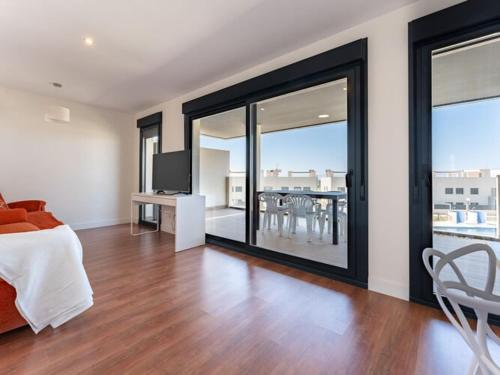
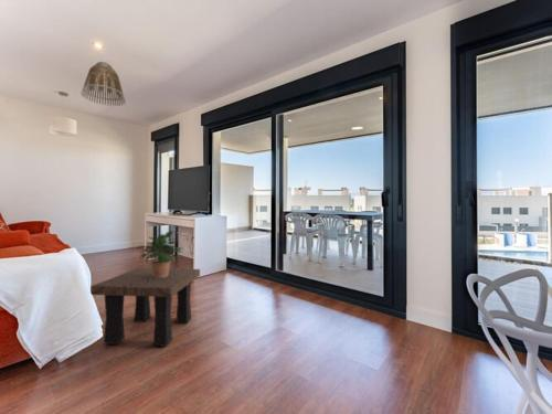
+ side table [89,267,201,348]
+ potted plant [137,230,184,278]
+ lamp shade [79,61,127,107]
